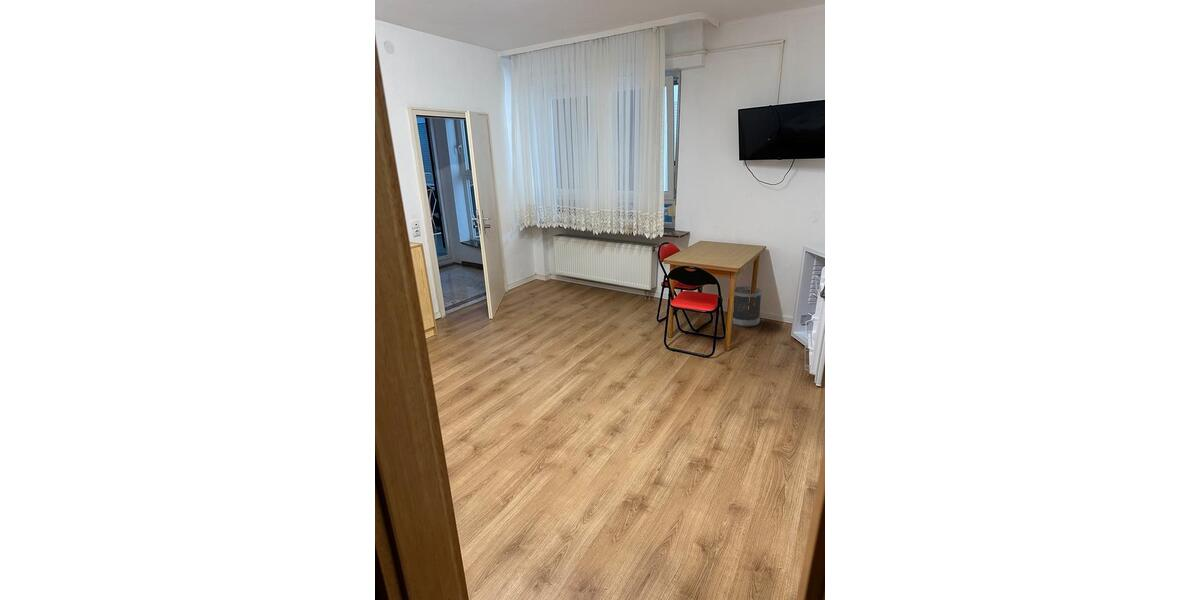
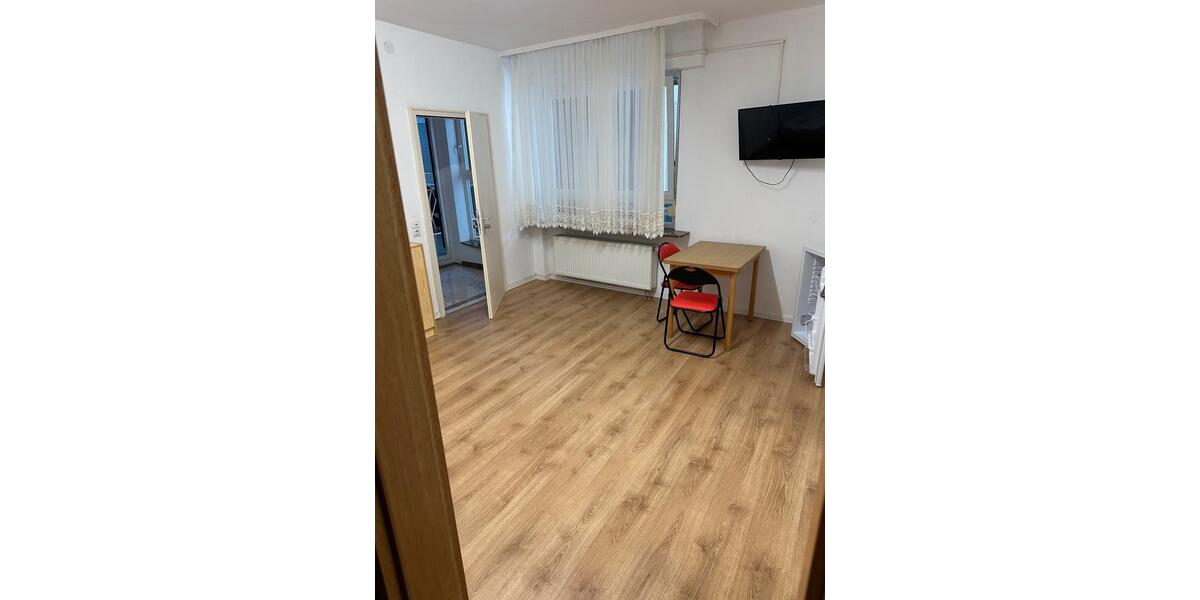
- wastebasket [732,285,763,328]
